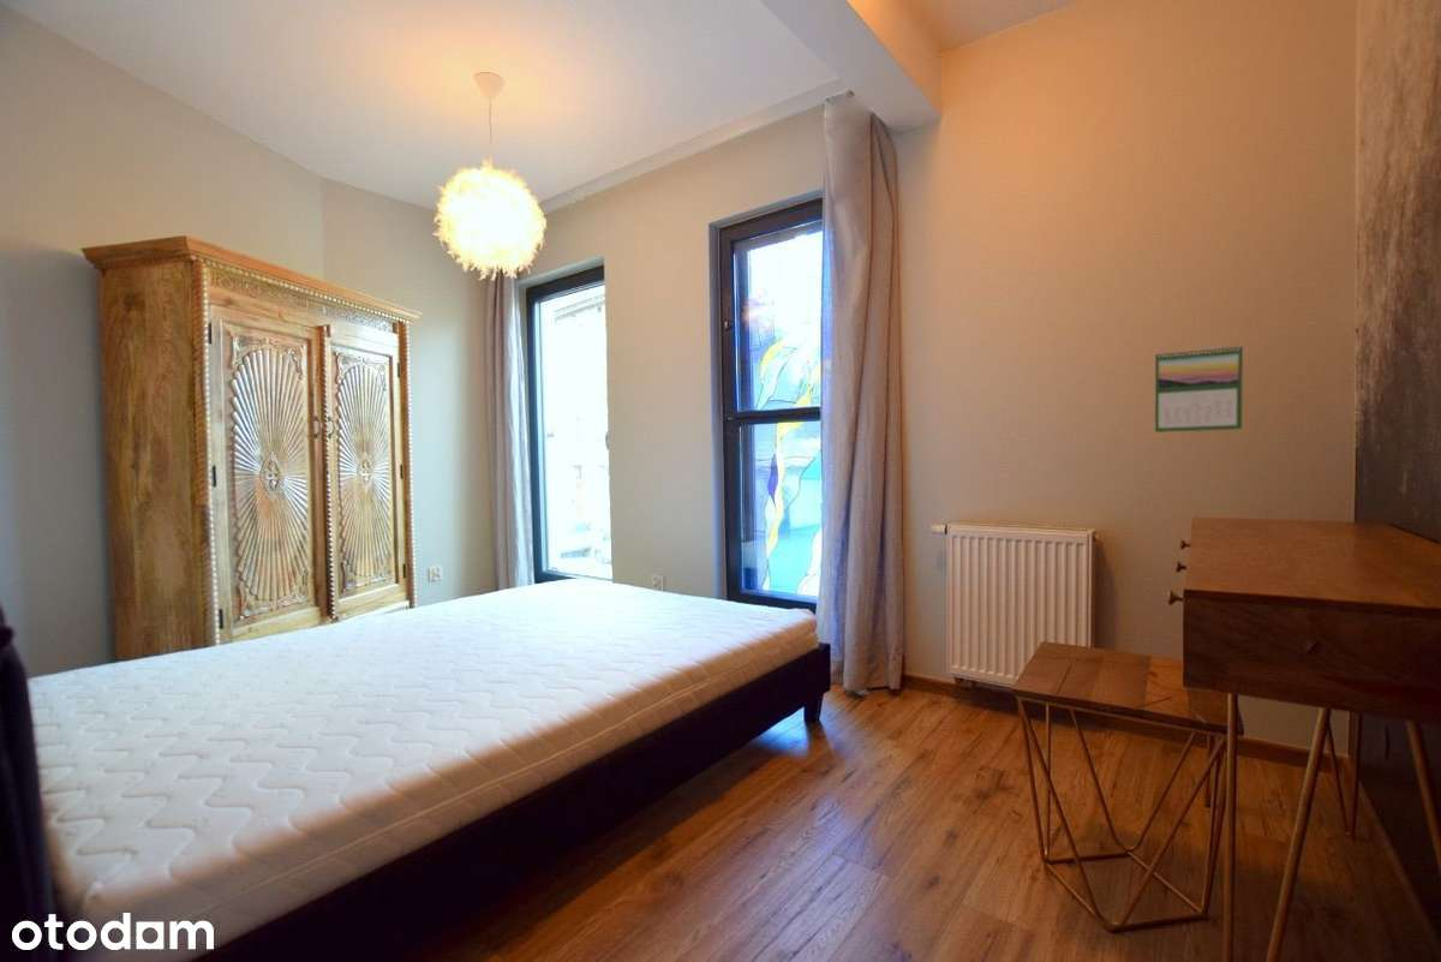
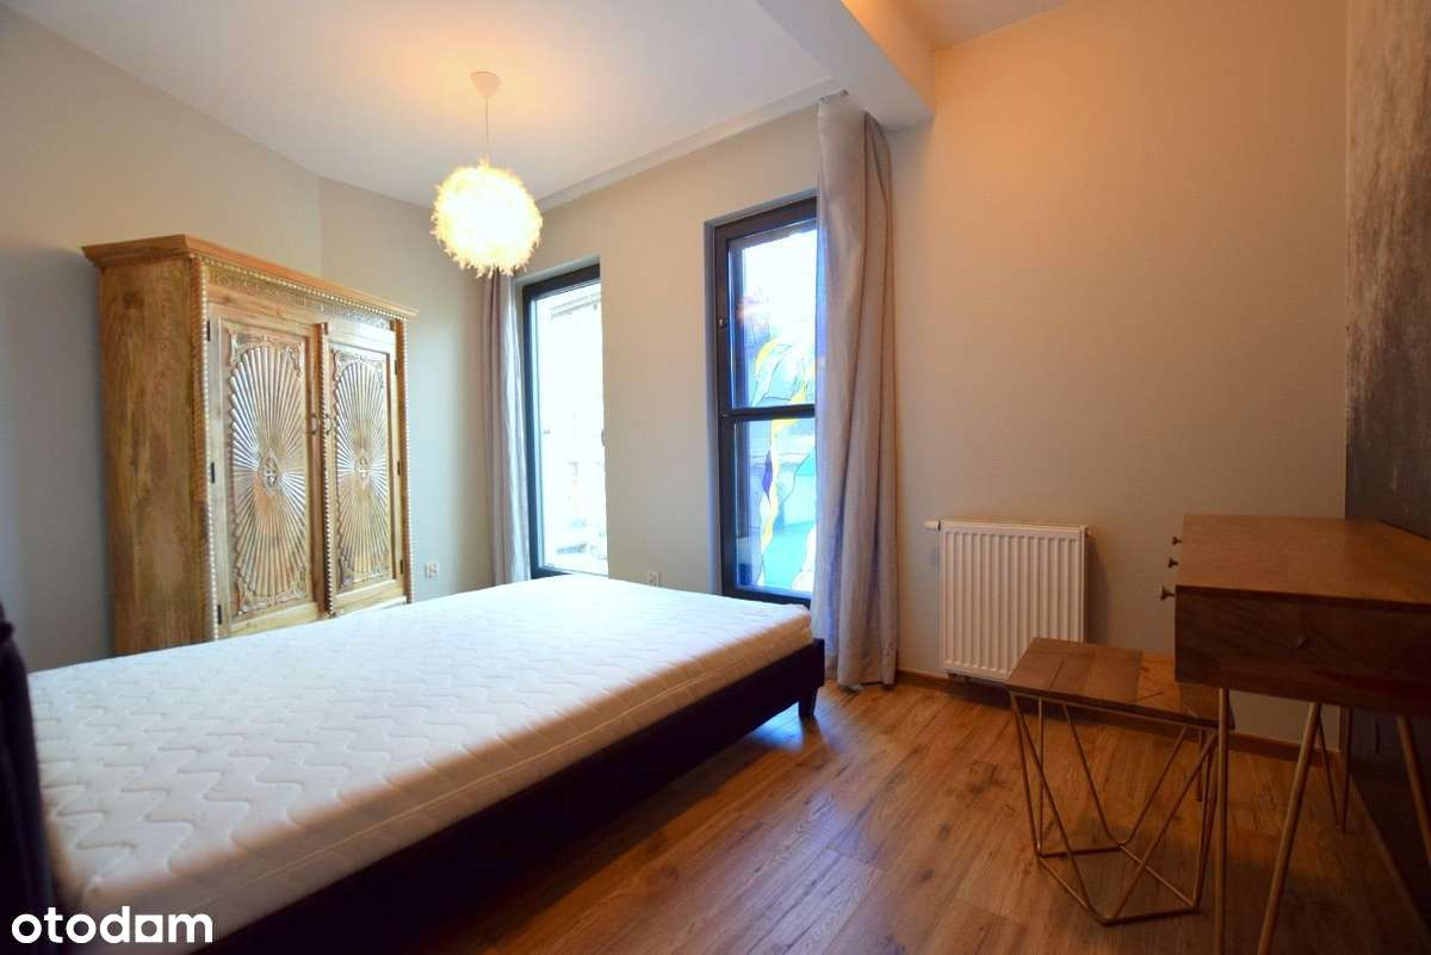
- calendar [1154,343,1244,434]
